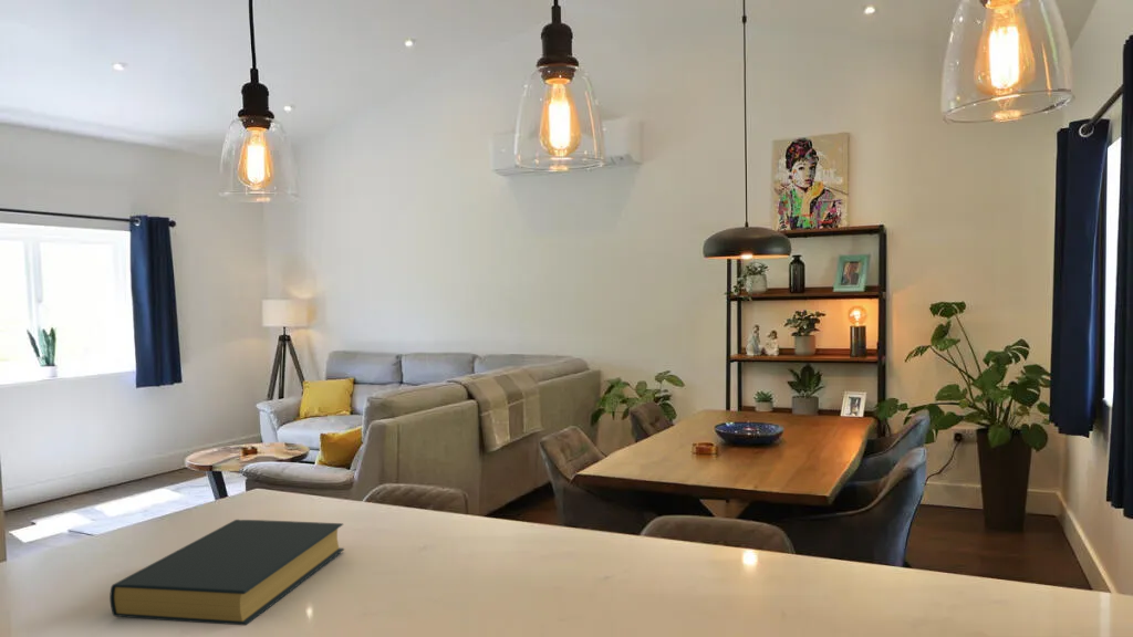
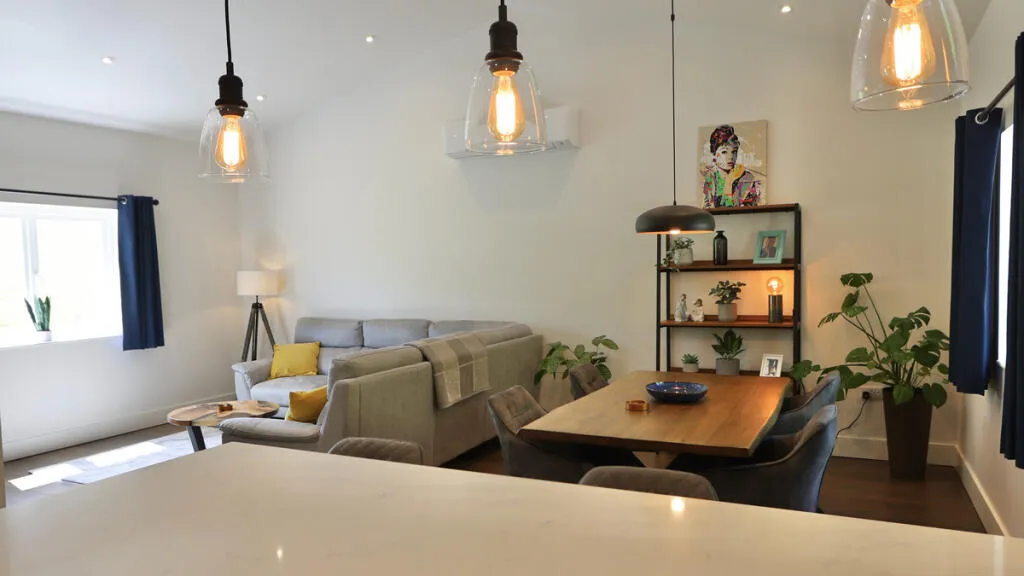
- hardback book [108,519,345,626]
